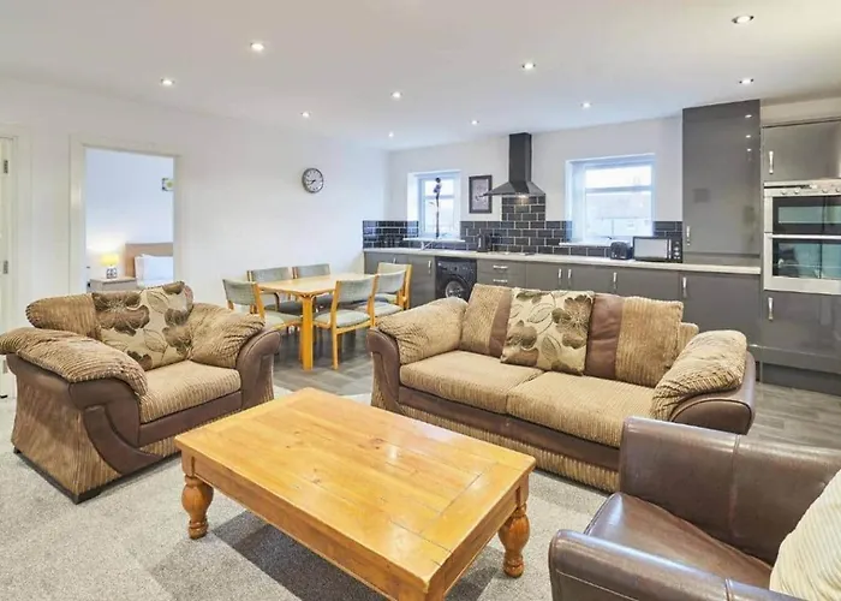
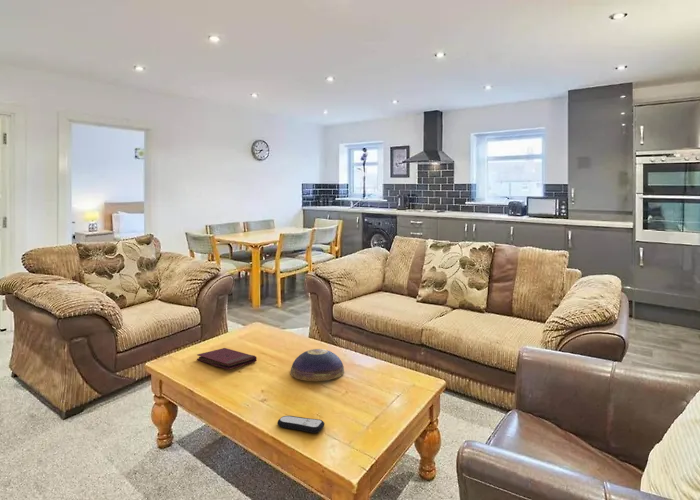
+ book [196,347,258,371]
+ remote control [277,415,325,434]
+ decorative bowl [289,348,345,382]
